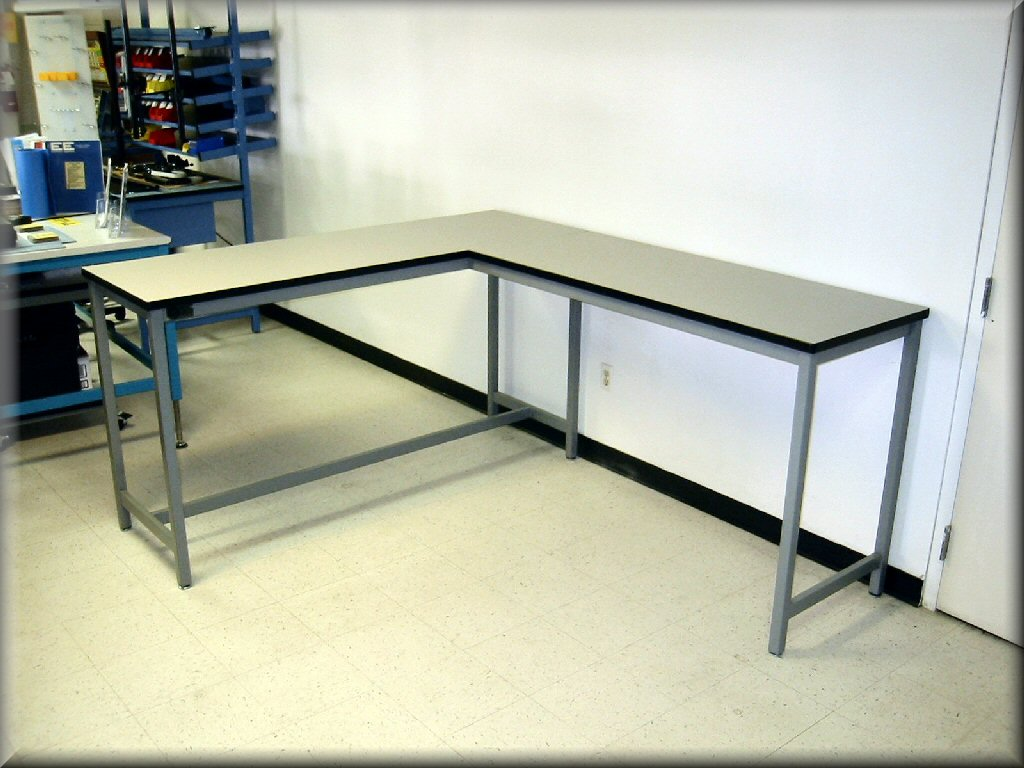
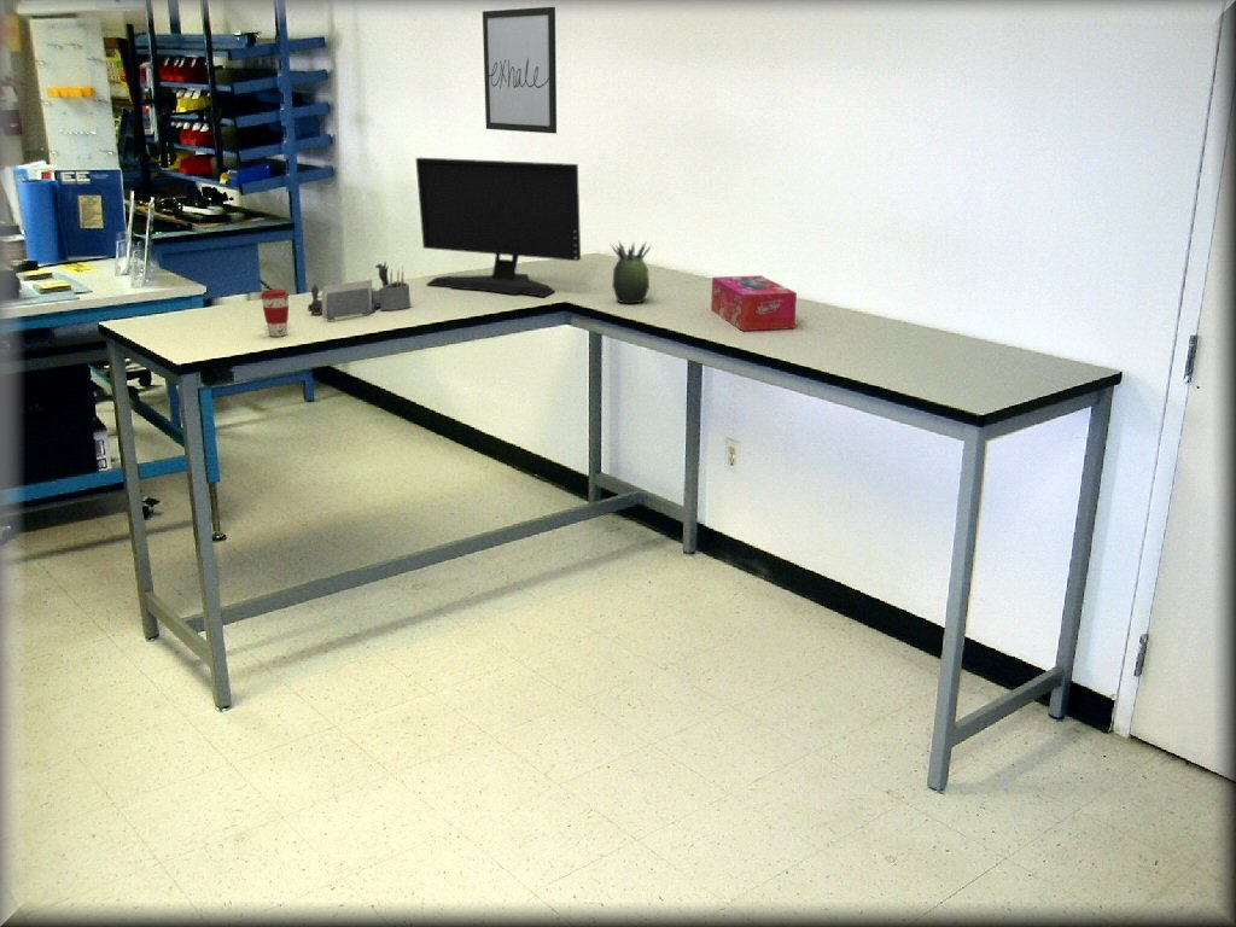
+ wall art [482,6,558,135]
+ succulent plant [610,240,653,304]
+ desk organizer [307,260,412,322]
+ computer monitor [414,157,582,298]
+ tissue box [710,274,798,332]
+ coffee cup [260,288,290,338]
